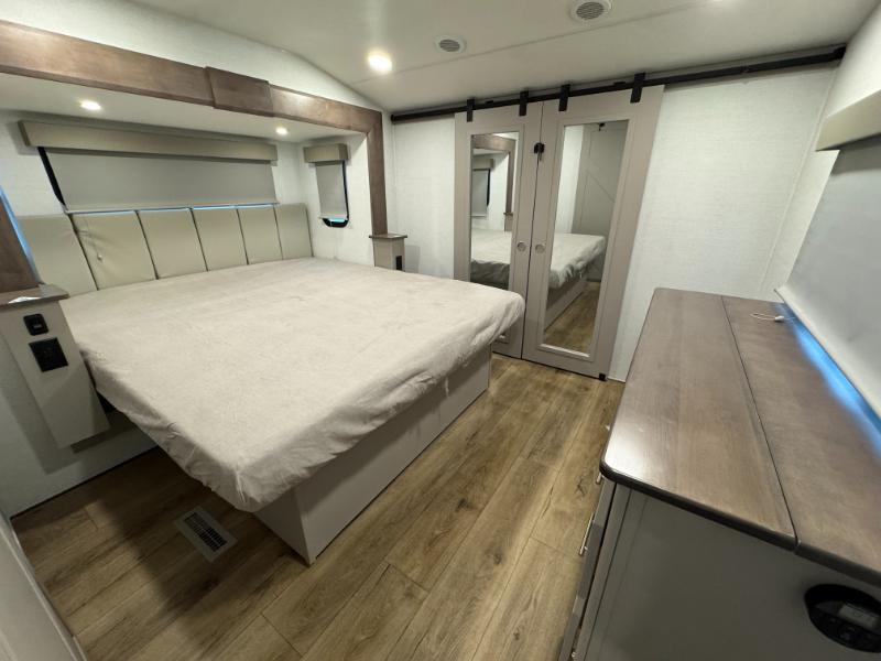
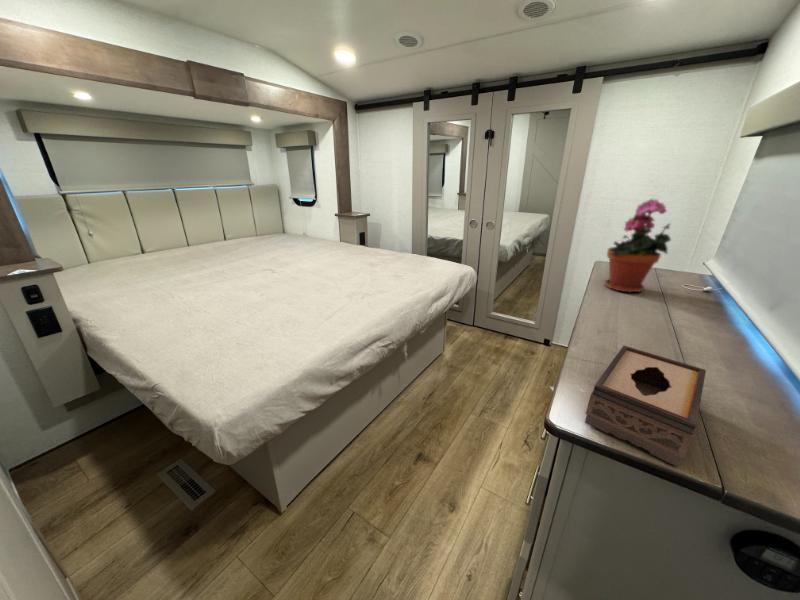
+ tissue box [584,345,707,468]
+ potted plant [604,198,672,294]
